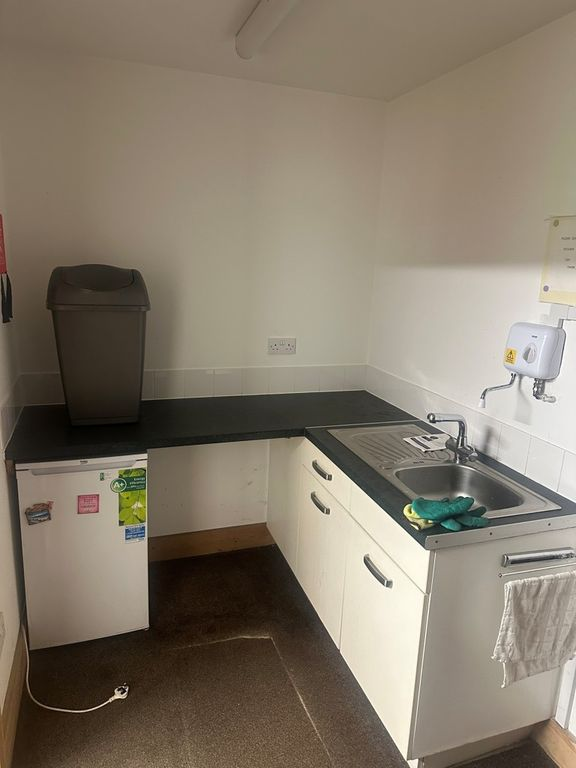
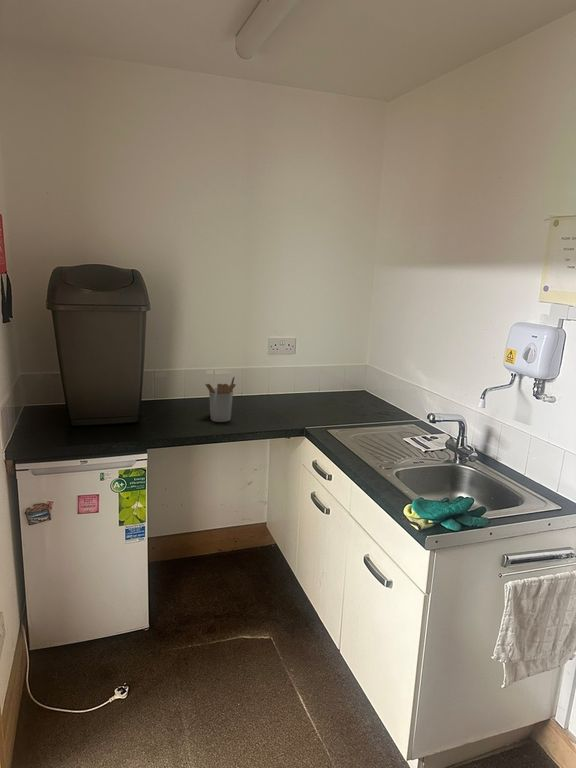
+ utensil holder [204,375,237,423]
